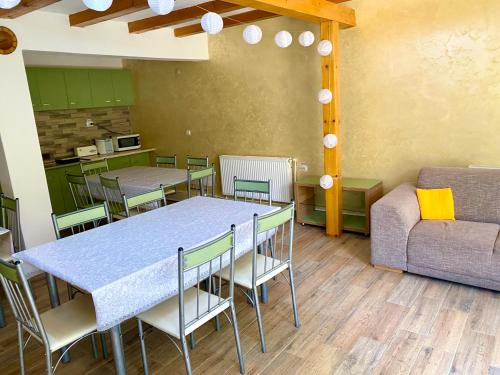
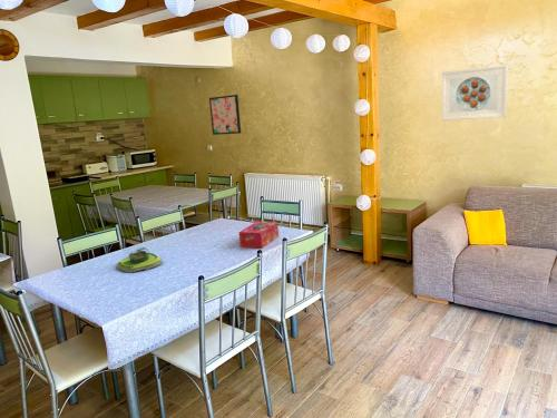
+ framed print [441,64,509,121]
+ plant pot [115,246,164,274]
+ wall art [208,94,242,136]
+ tissue box [237,220,280,250]
